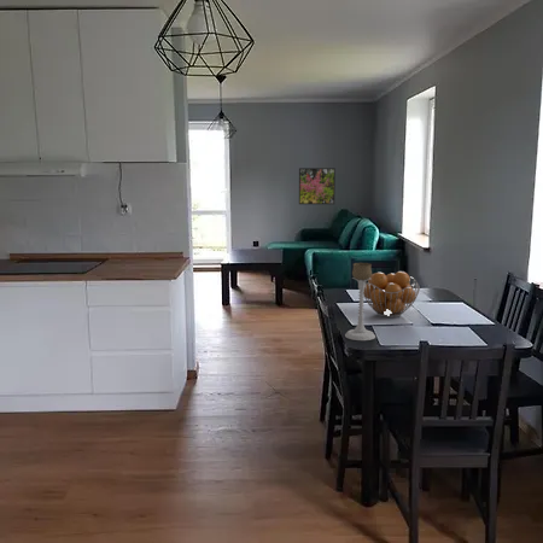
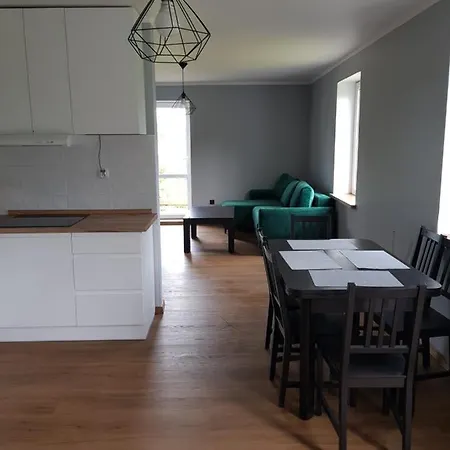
- fruit basket [363,270,421,319]
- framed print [298,167,337,205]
- candle holder [344,262,376,341]
